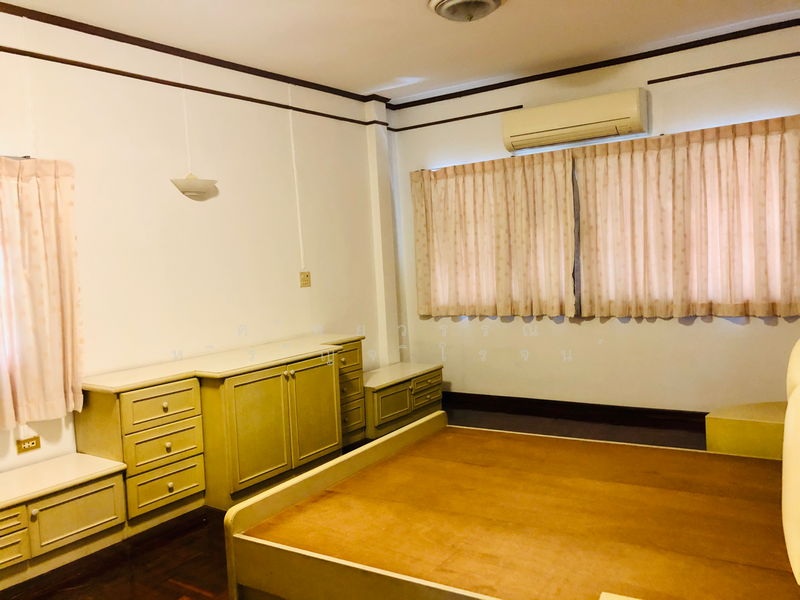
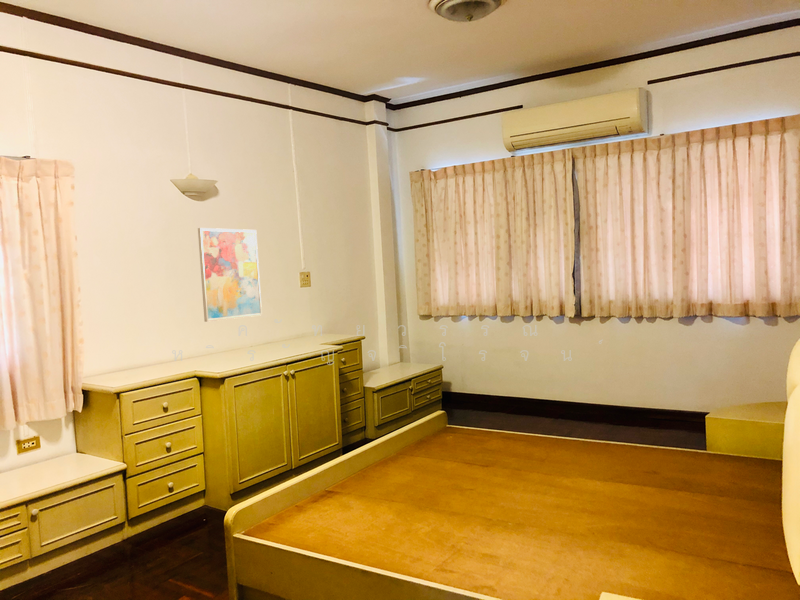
+ wall art [197,227,263,323]
